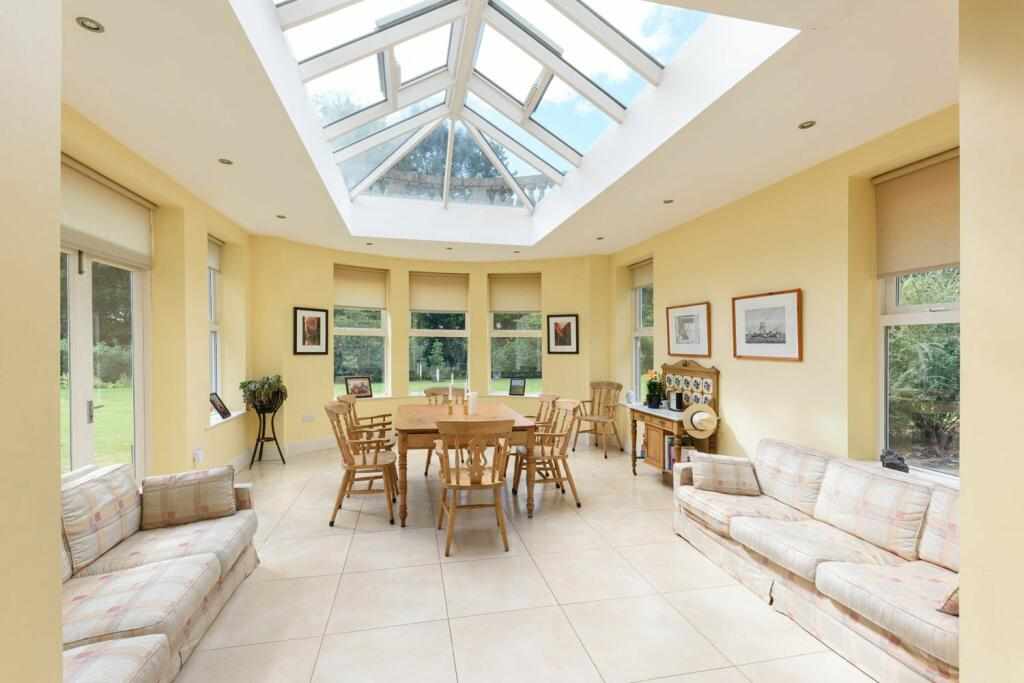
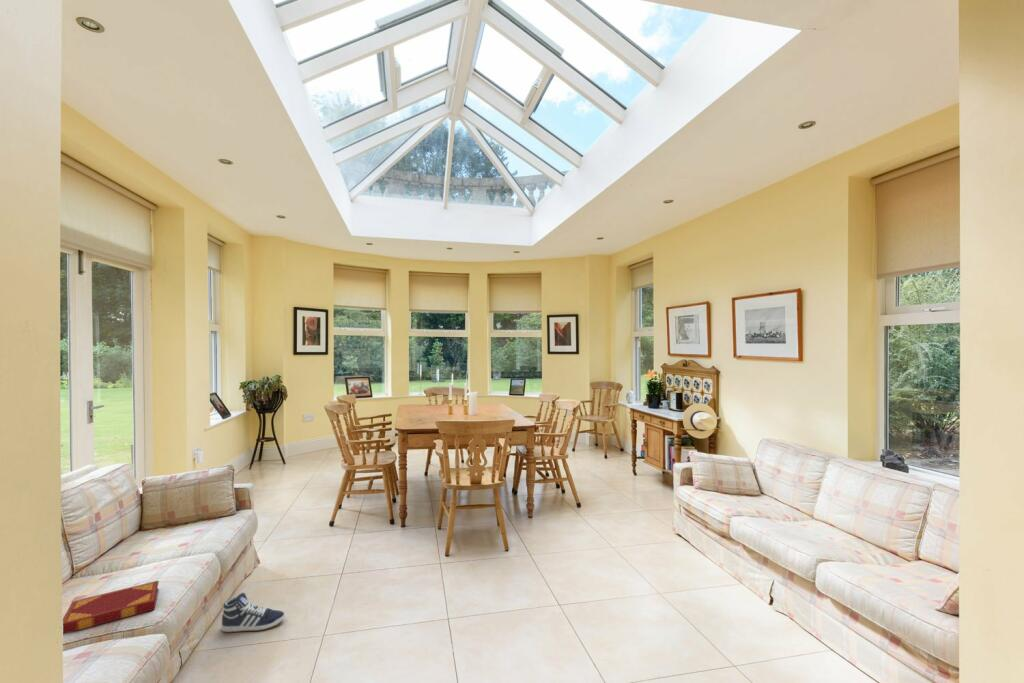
+ sneaker [220,591,286,633]
+ hardback book [62,580,160,635]
